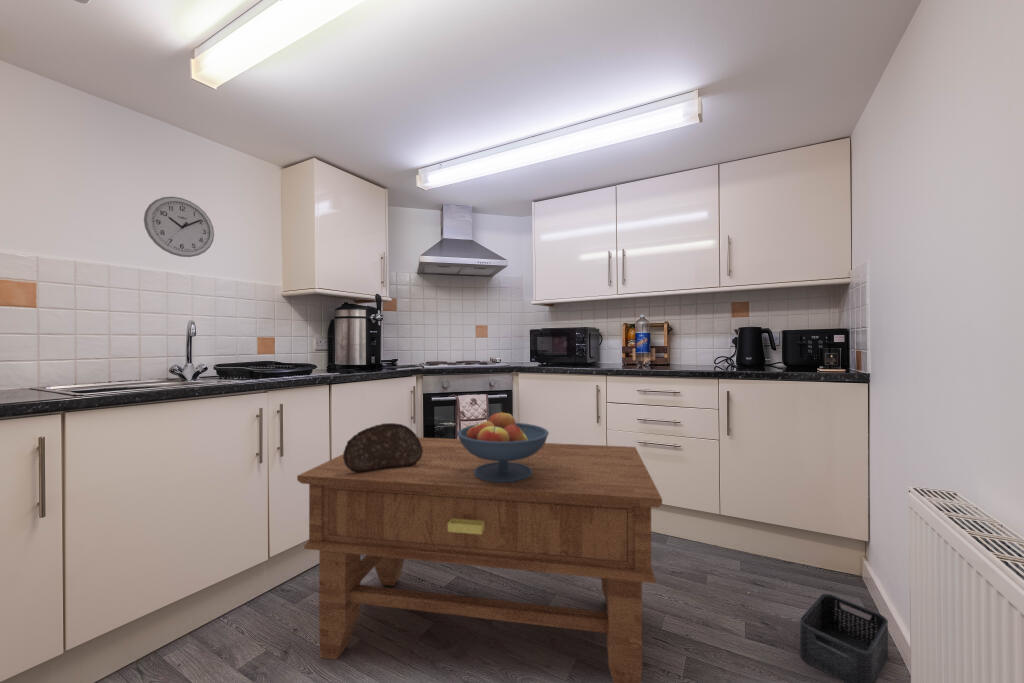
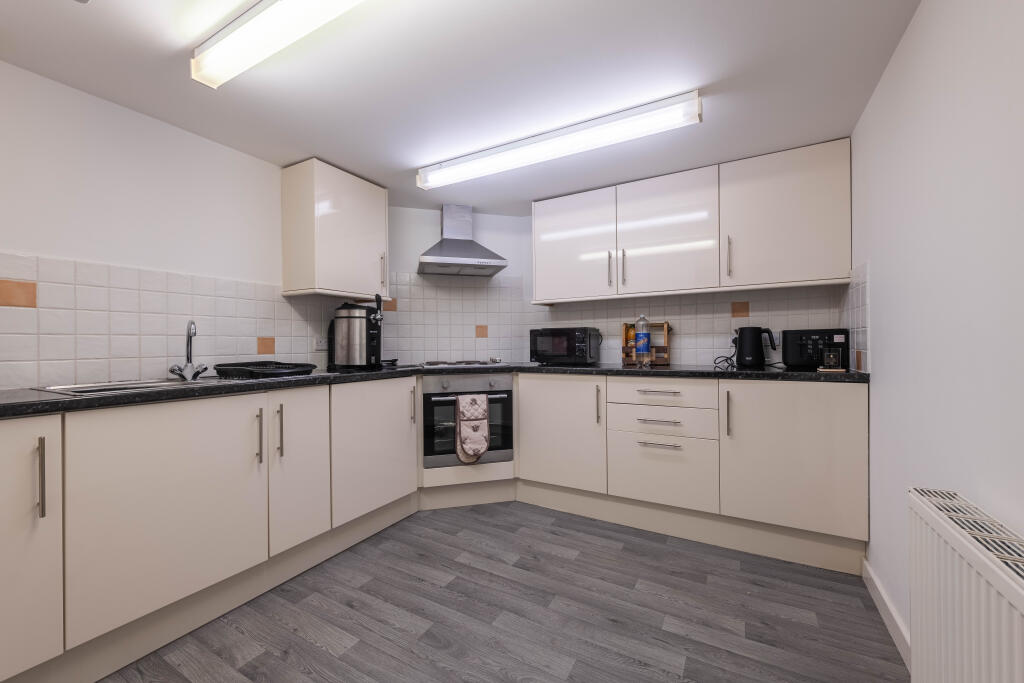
- storage bin [799,593,889,683]
- fruit bowl [457,410,550,483]
- bread loaf [342,422,423,472]
- side table [296,436,663,683]
- wall clock [143,196,215,258]
